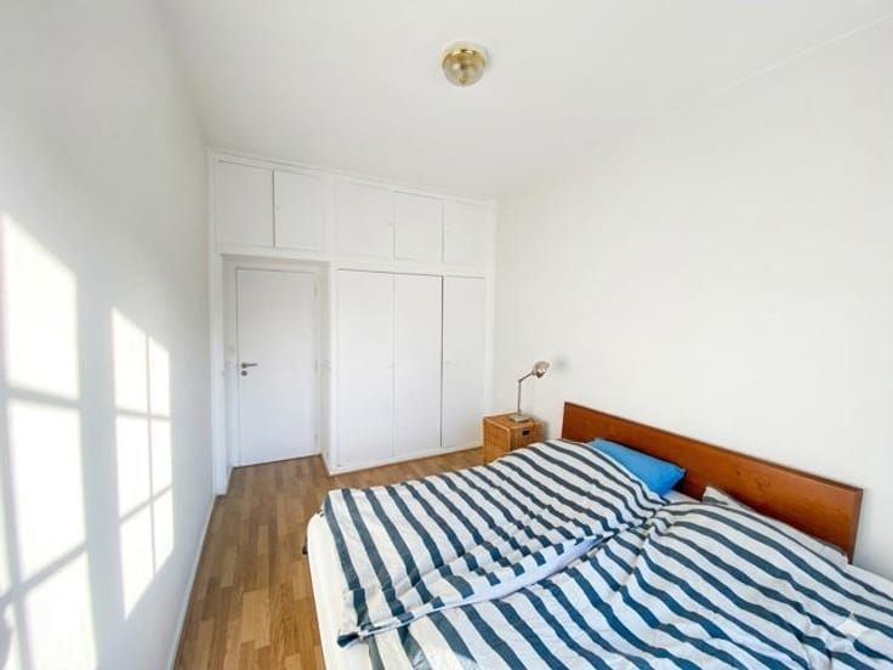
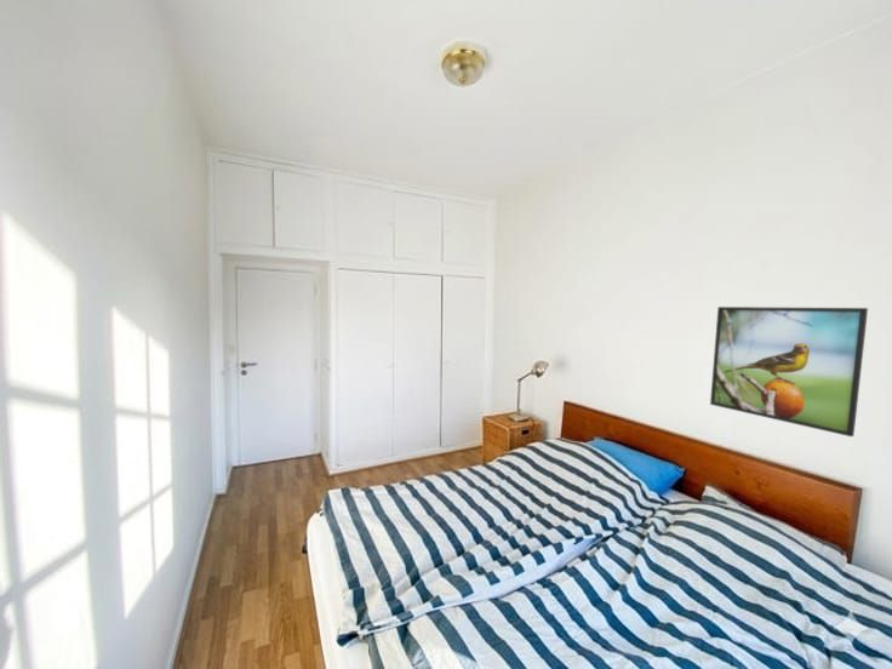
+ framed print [709,305,869,438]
